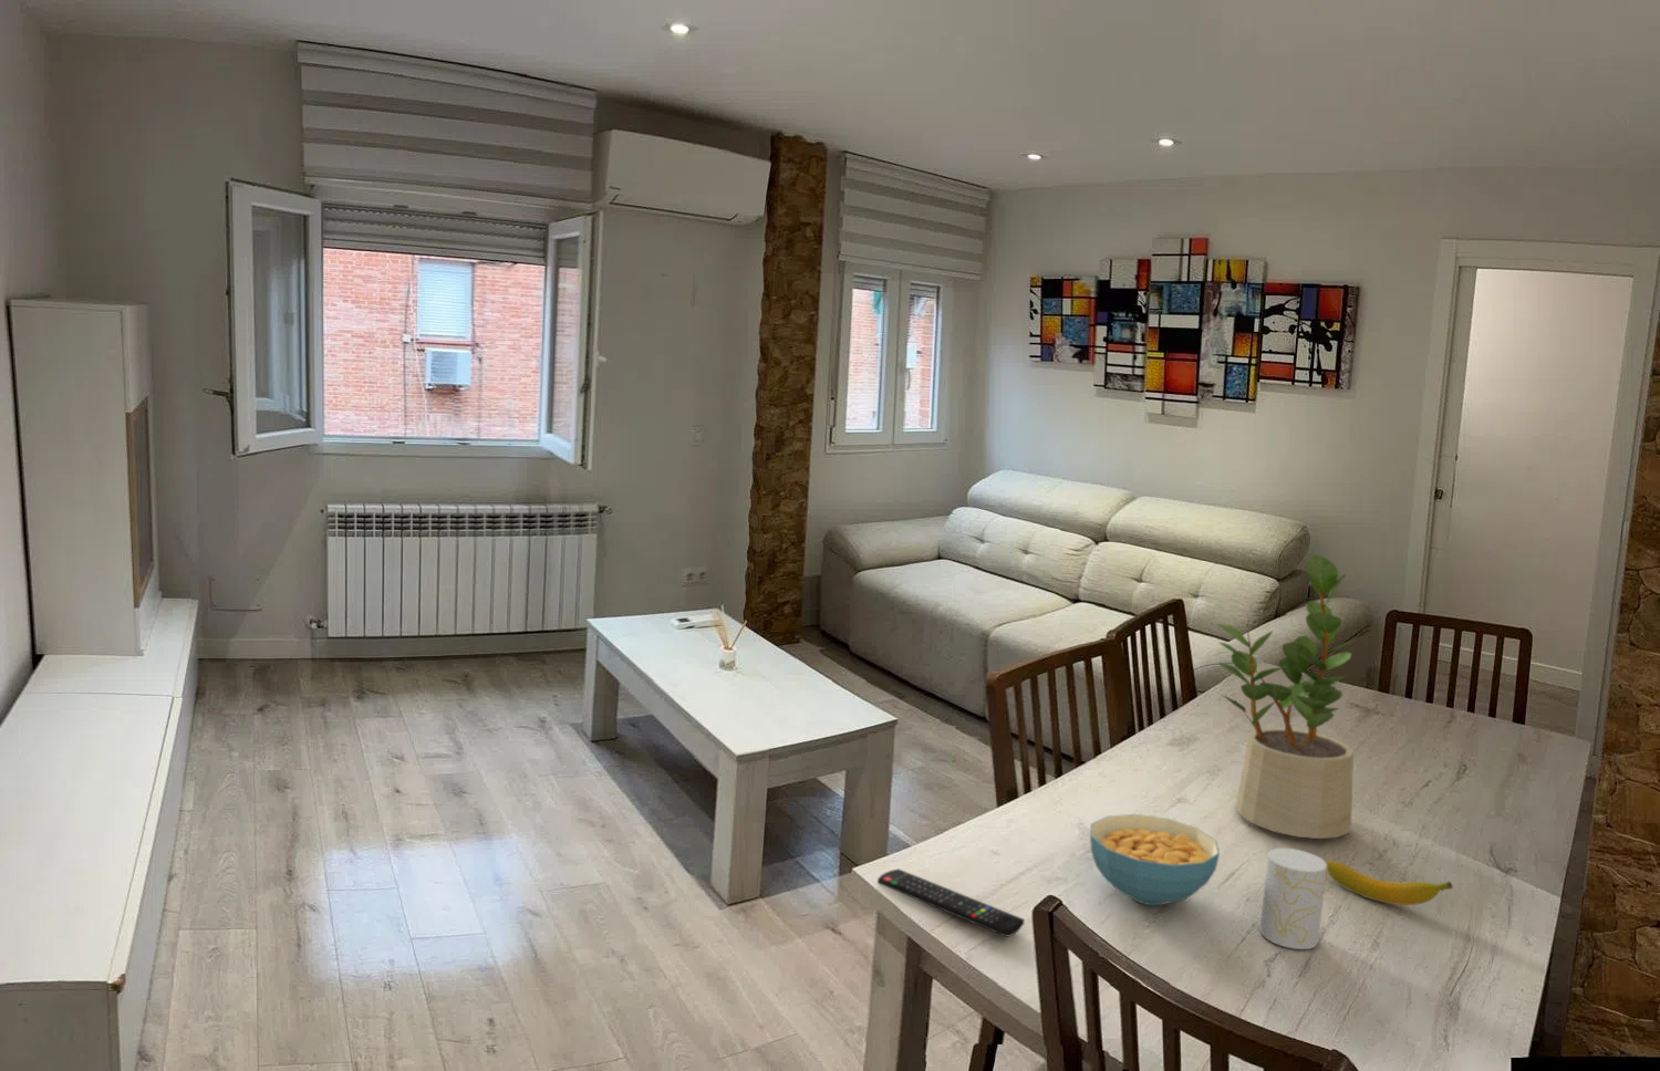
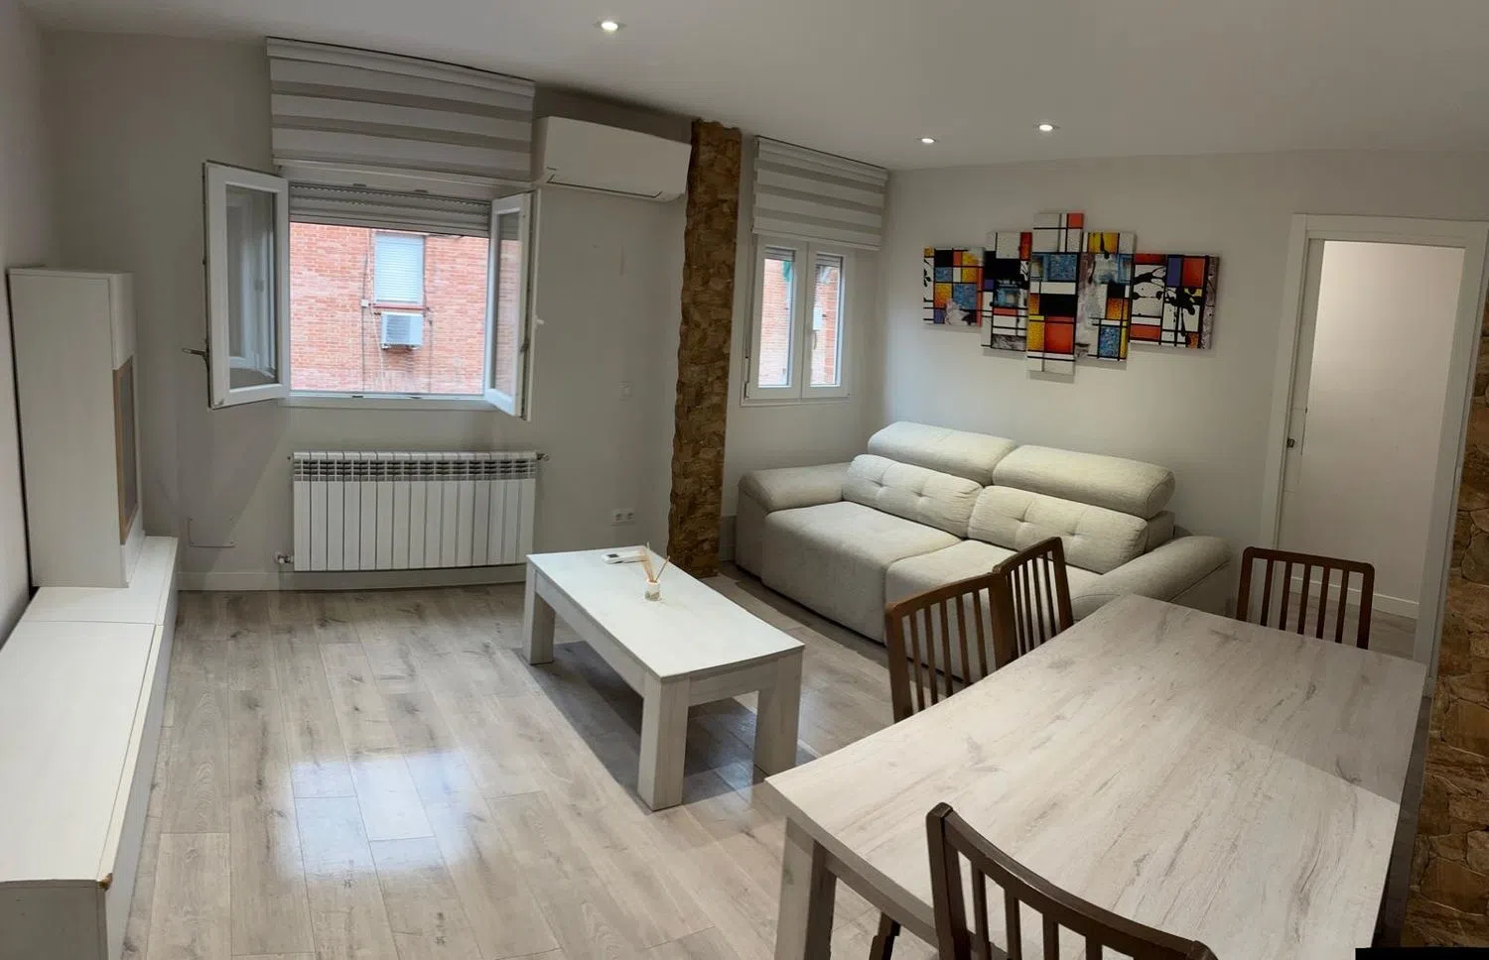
- remote control [876,868,1026,938]
- banana [1325,859,1454,906]
- cereal bowl [1089,813,1221,906]
- cup [1258,847,1327,950]
- potted plant [1217,554,1359,840]
